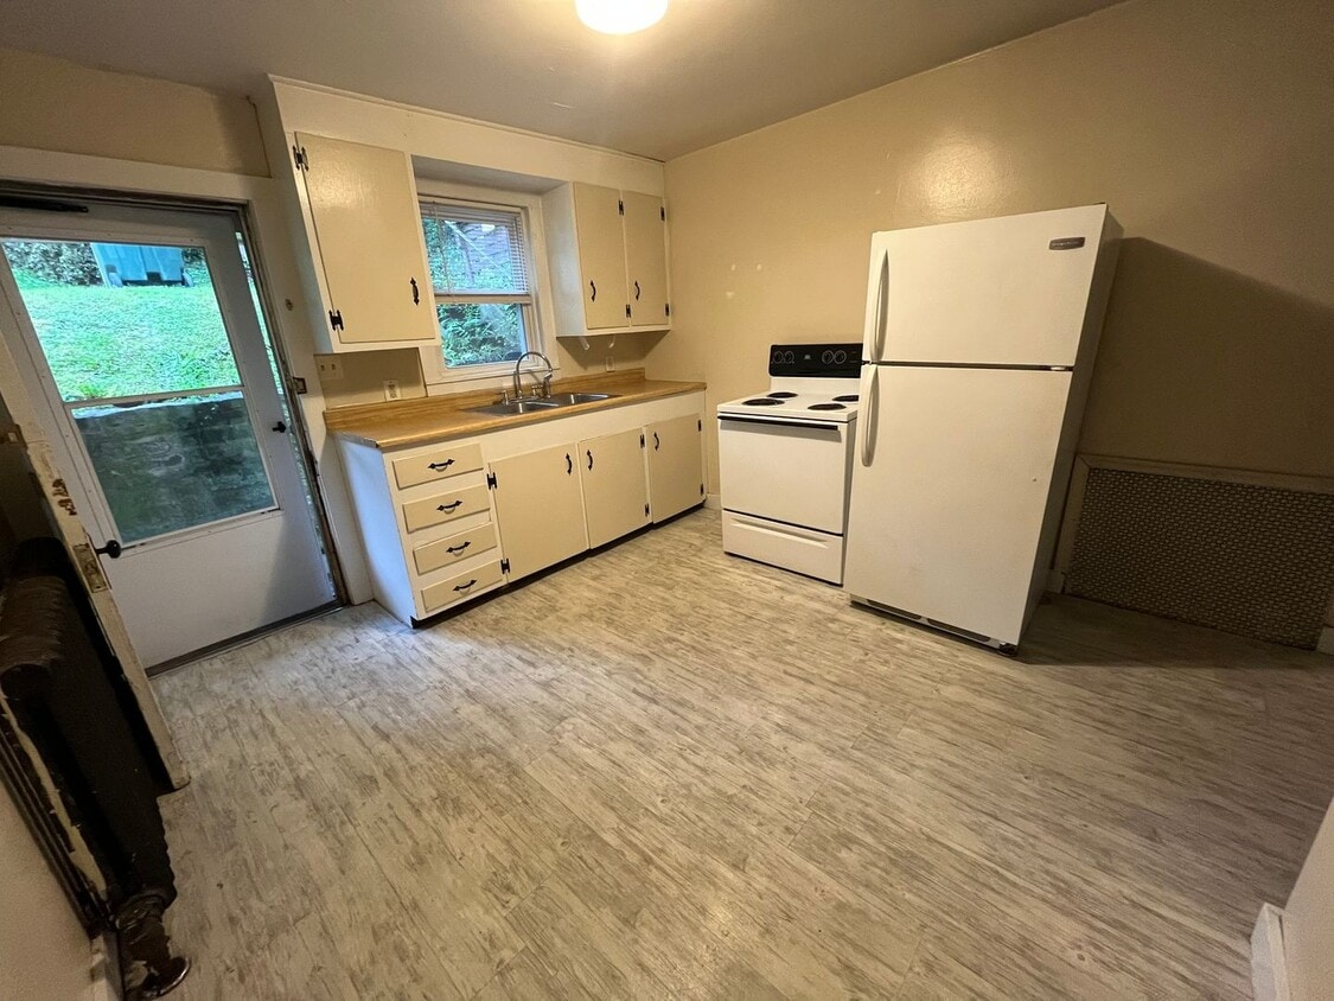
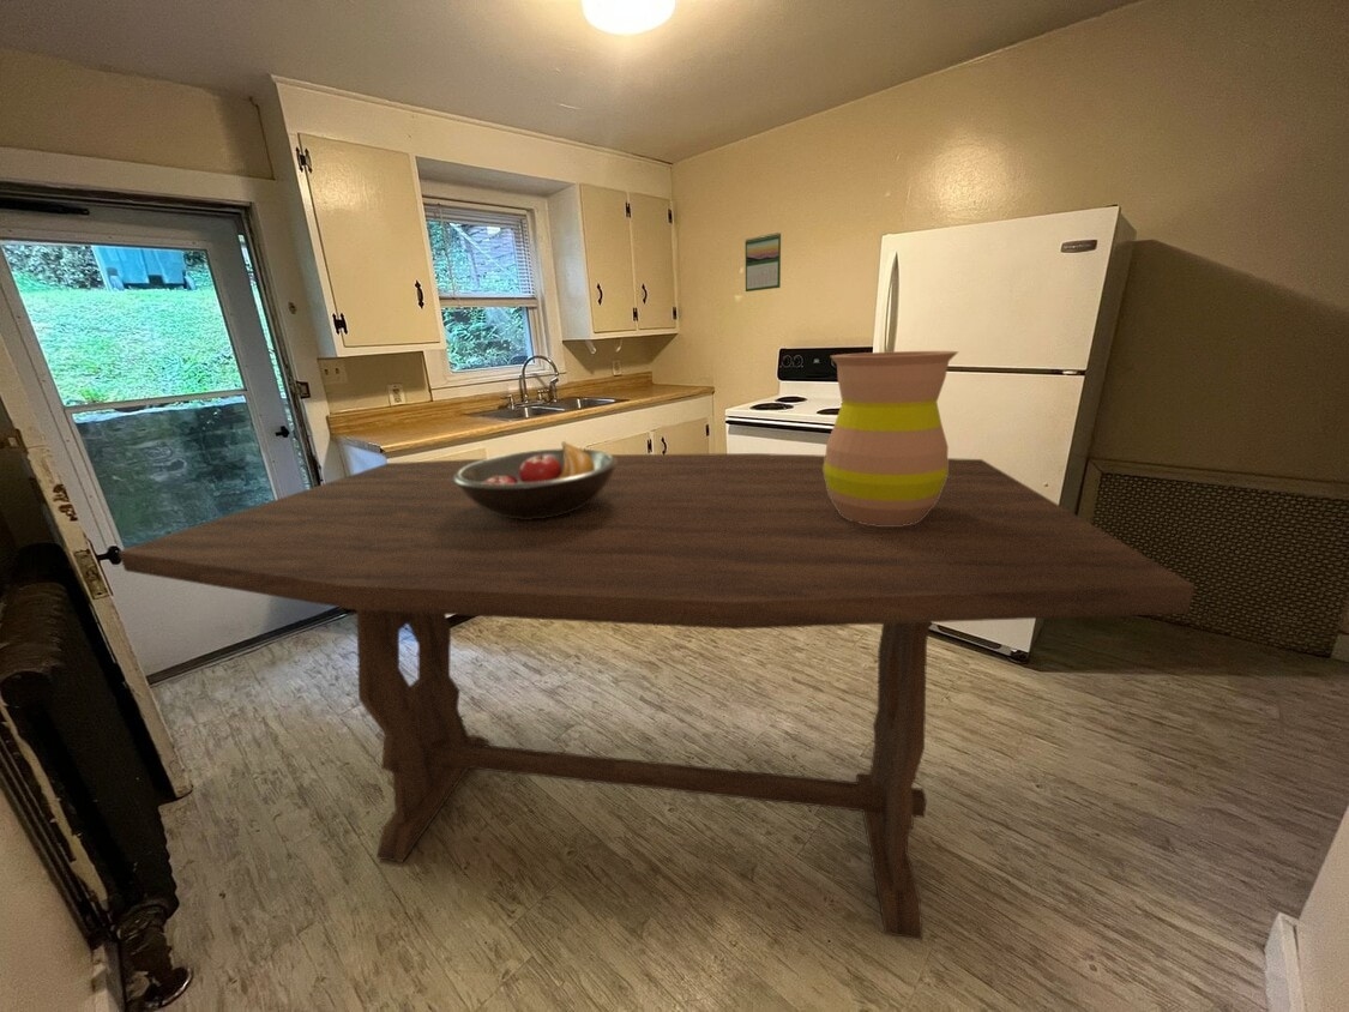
+ vase [824,350,959,525]
+ fruit bowl [454,440,616,519]
+ dining table [116,452,1197,940]
+ calendar [745,231,782,293]
